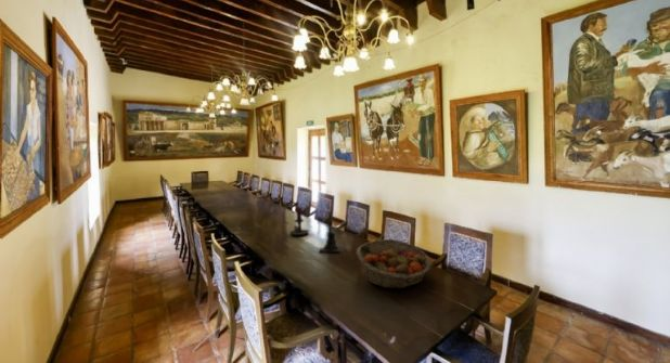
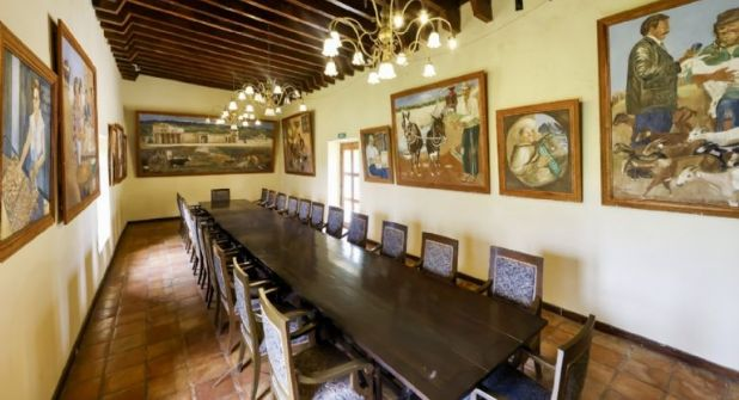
- candle holder [289,206,310,236]
- candle holder [319,209,342,252]
- fruit basket [356,238,433,289]
